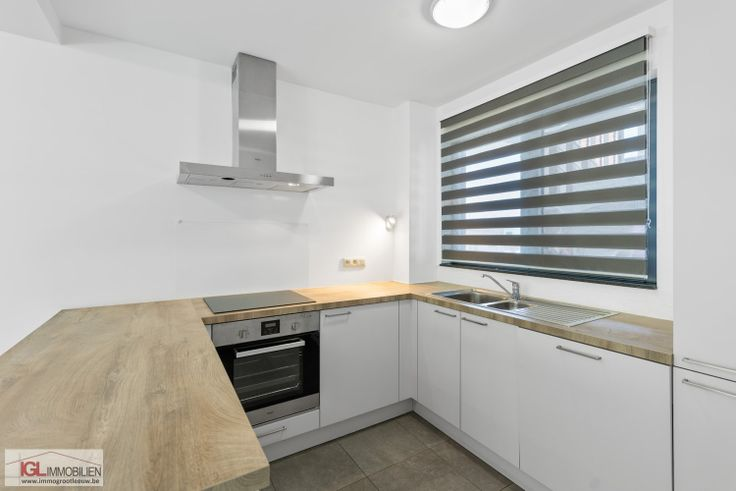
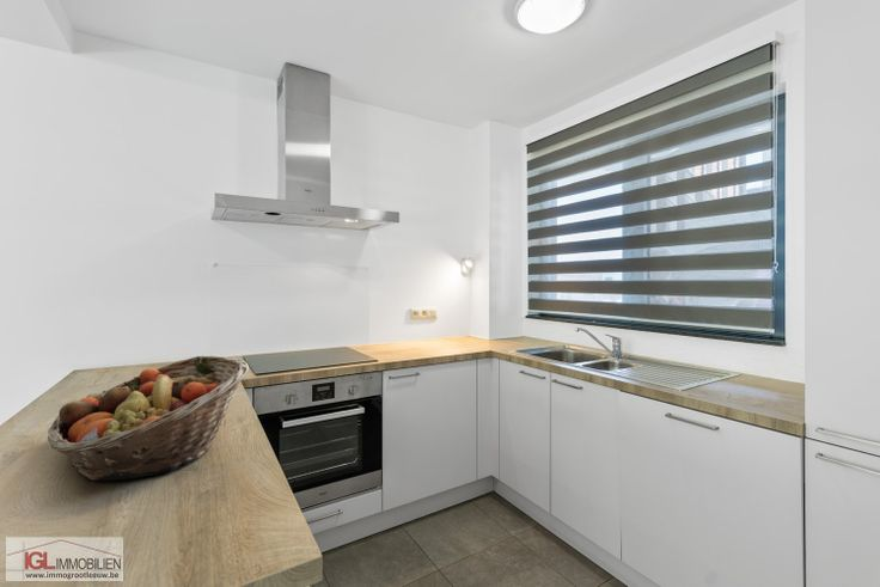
+ fruit basket [47,355,250,482]
